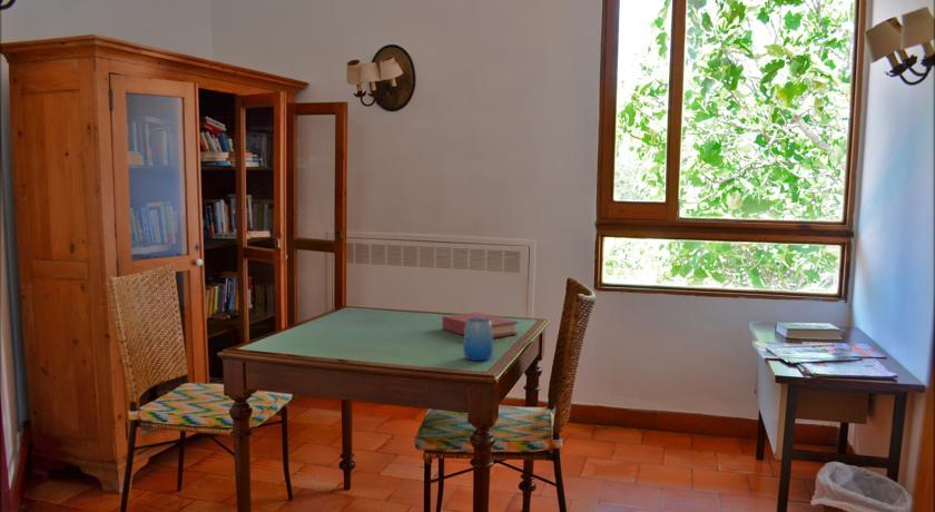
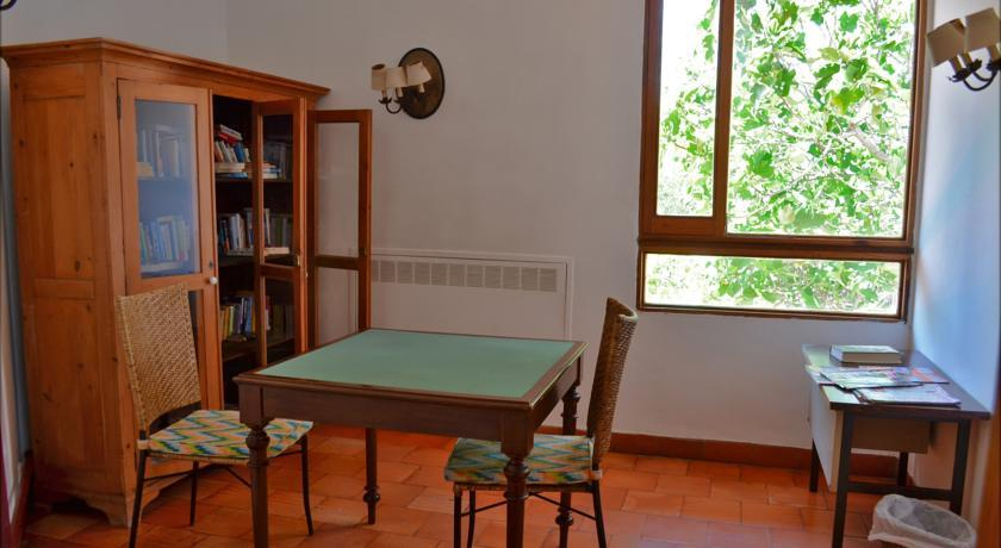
- cup [462,318,494,362]
- book [441,312,519,339]
